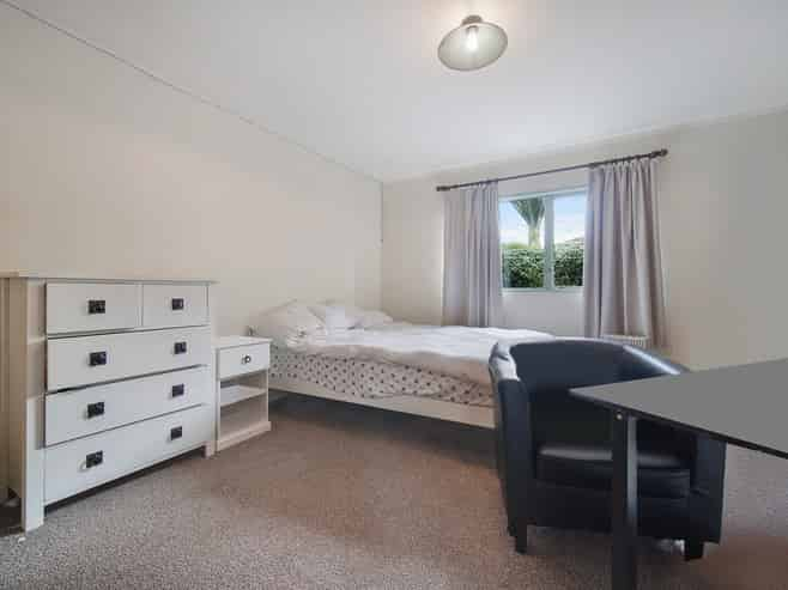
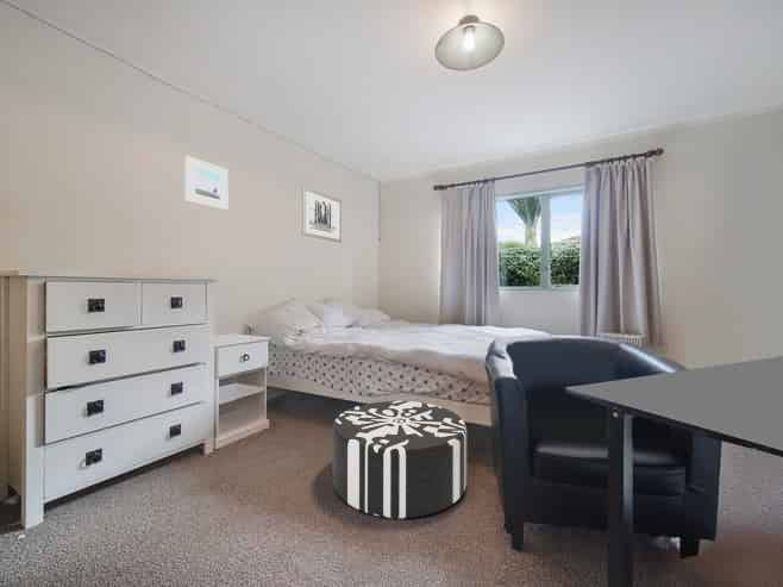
+ pouf [331,400,468,519]
+ wall art [301,186,343,244]
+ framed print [184,155,230,211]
